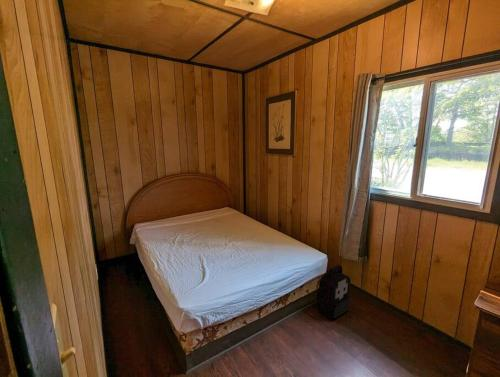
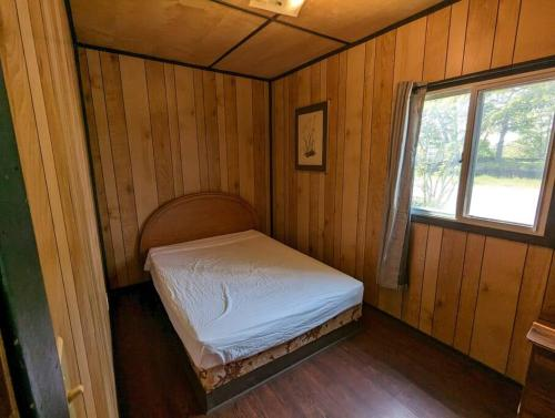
- backpack [316,264,352,321]
